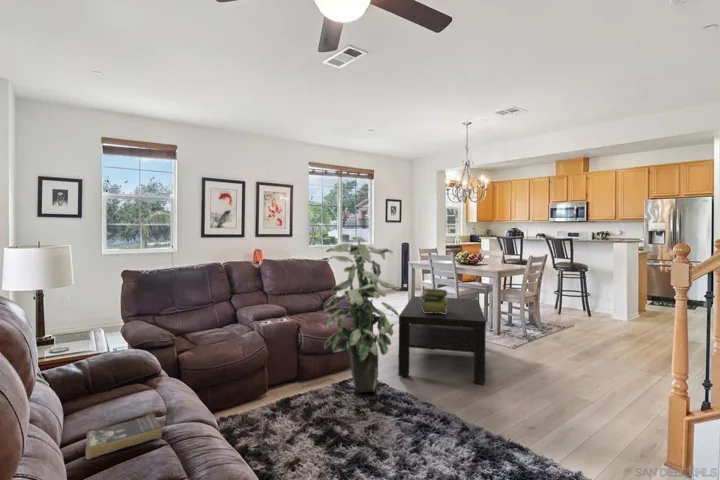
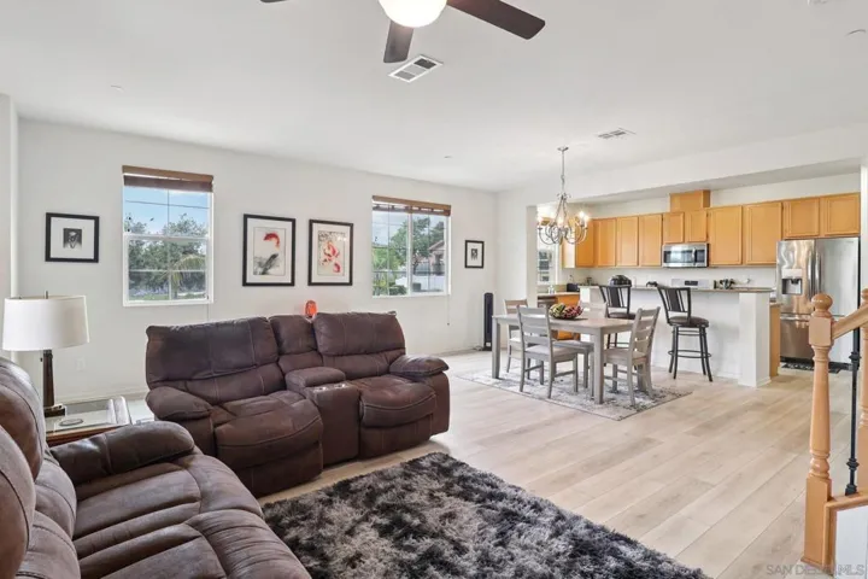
- indoor plant [323,235,400,393]
- stack of books [419,287,448,314]
- book [85,413,163,461]
- coffee table [397,295,487,385]
